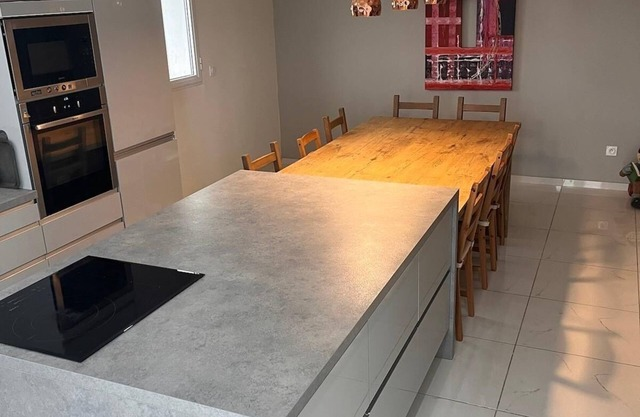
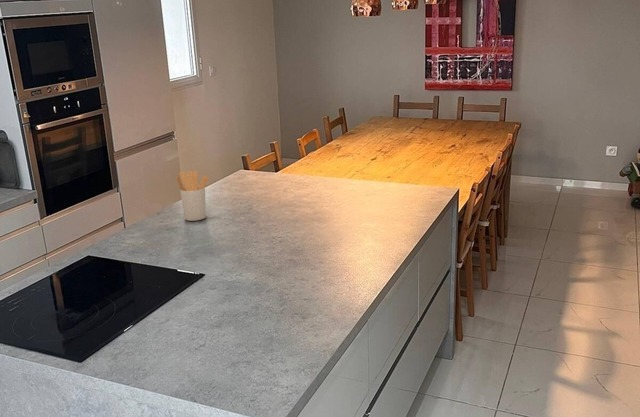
+ utensil holder [175,170,210,222]
